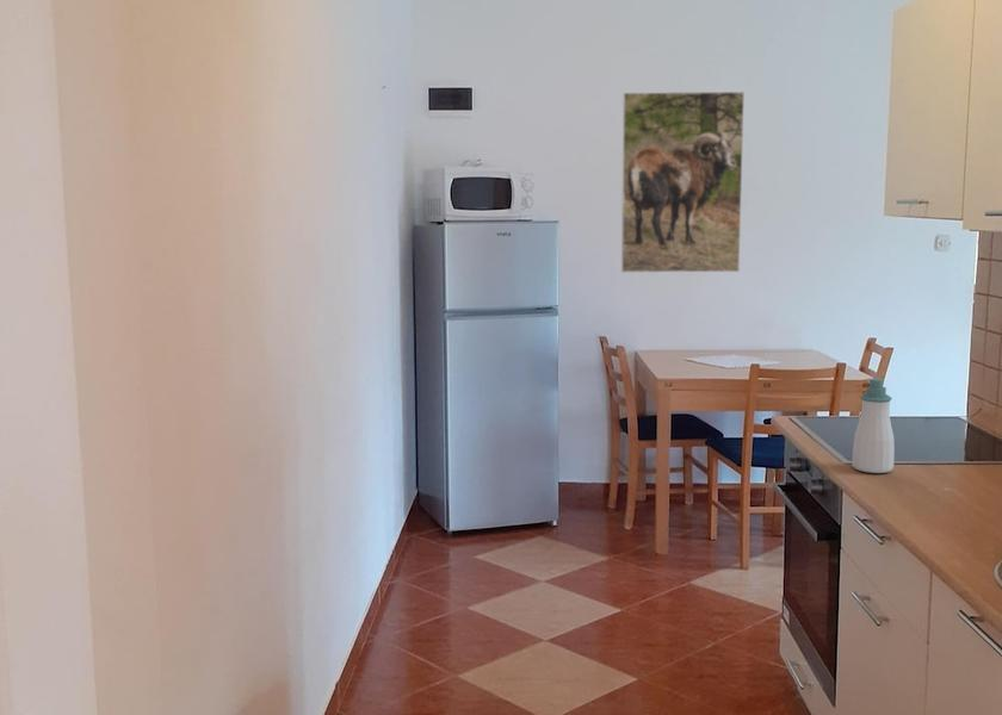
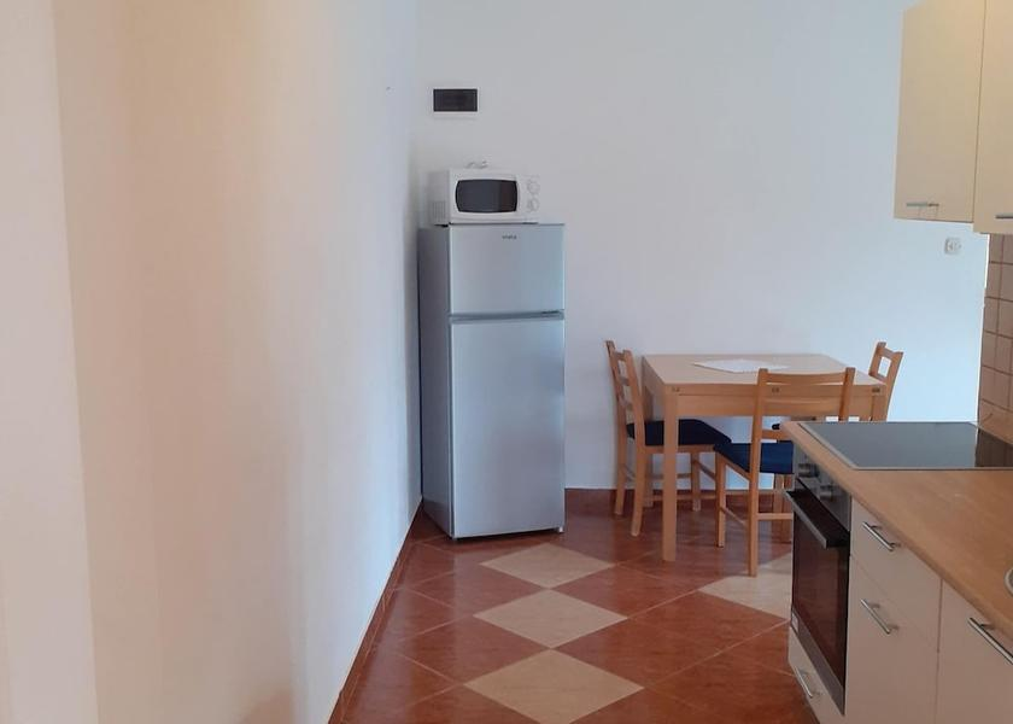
- soap bottle [852,377,896,474]
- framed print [620,91,746,274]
